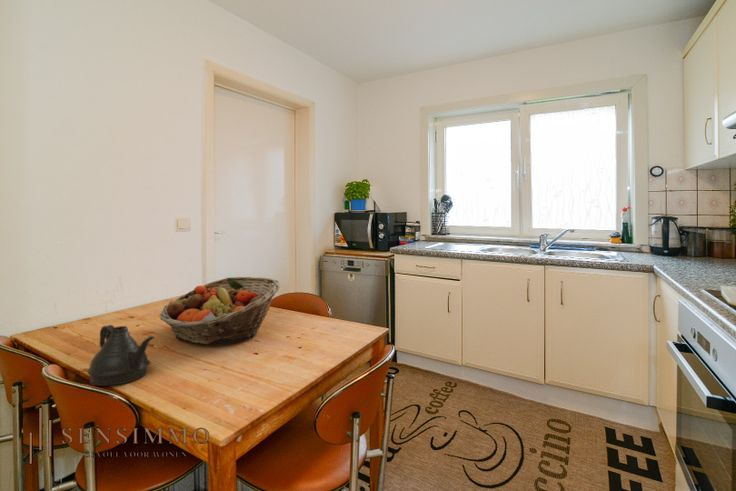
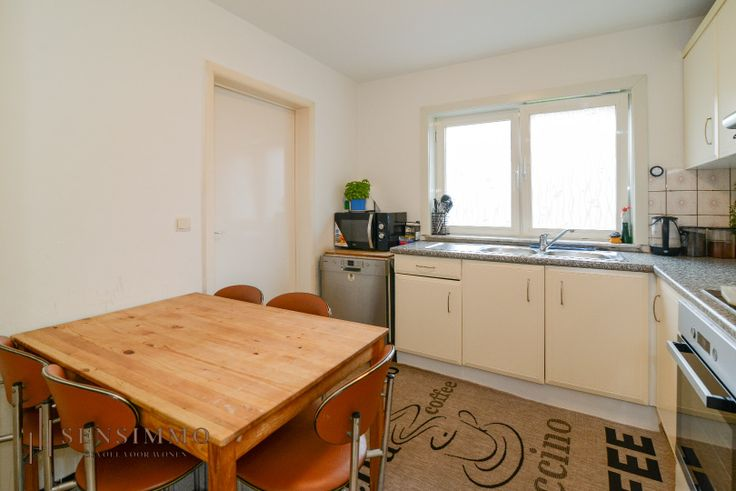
- fruit basket [159,276,281,345]
- teapot [86,324,156,387]
